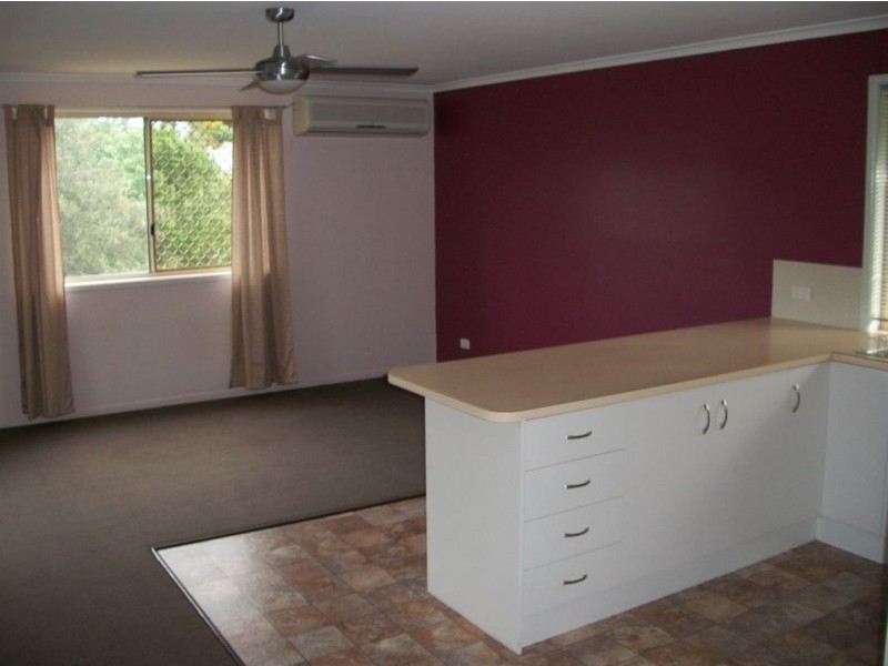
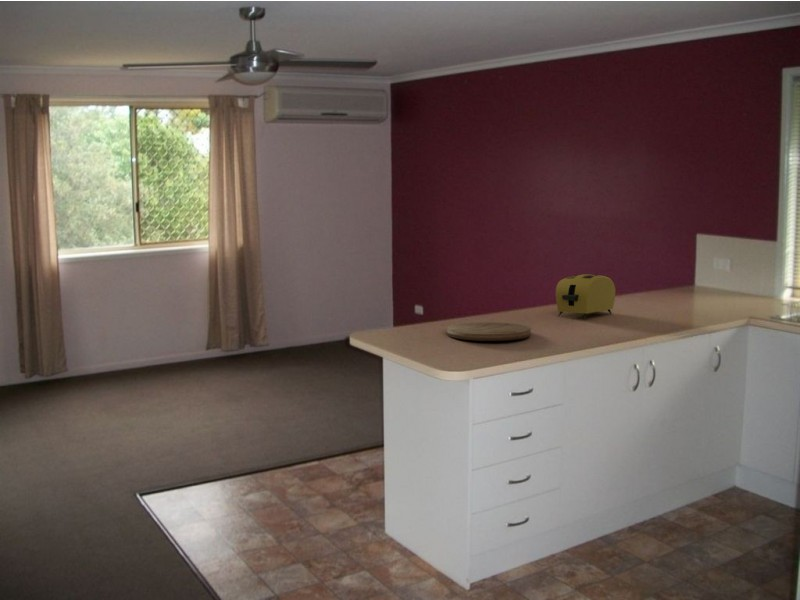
+ cutting board [446,321,532,342]
+ toaster [555,273,616,320]
